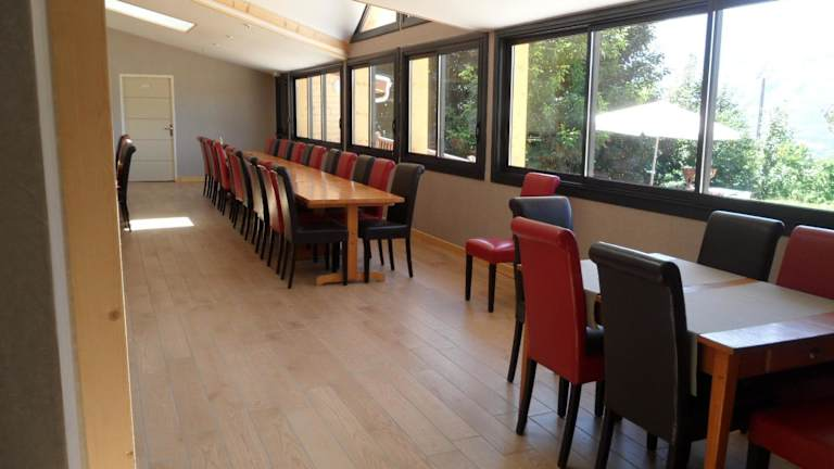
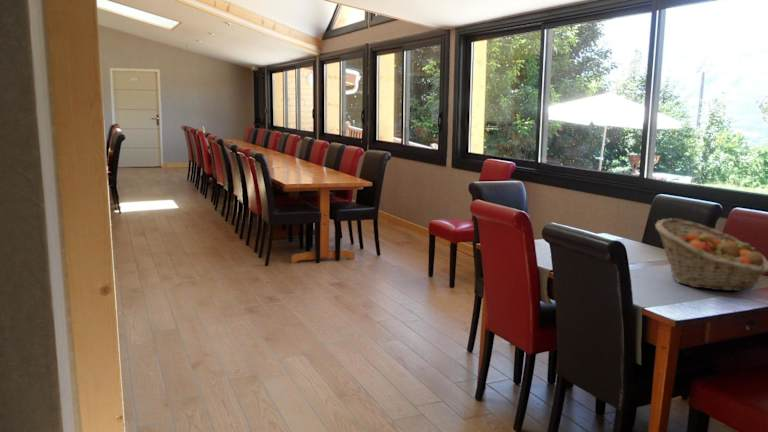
+ fruit basket [654,218,768,292]
